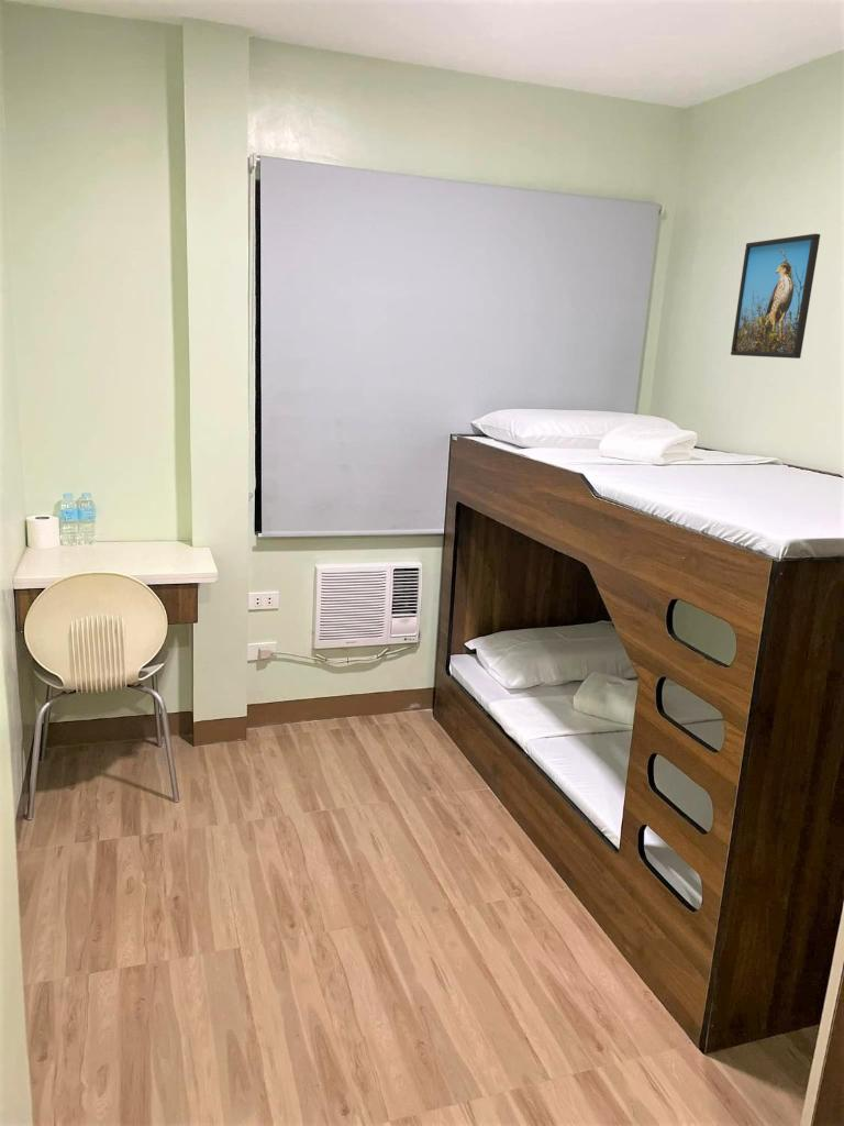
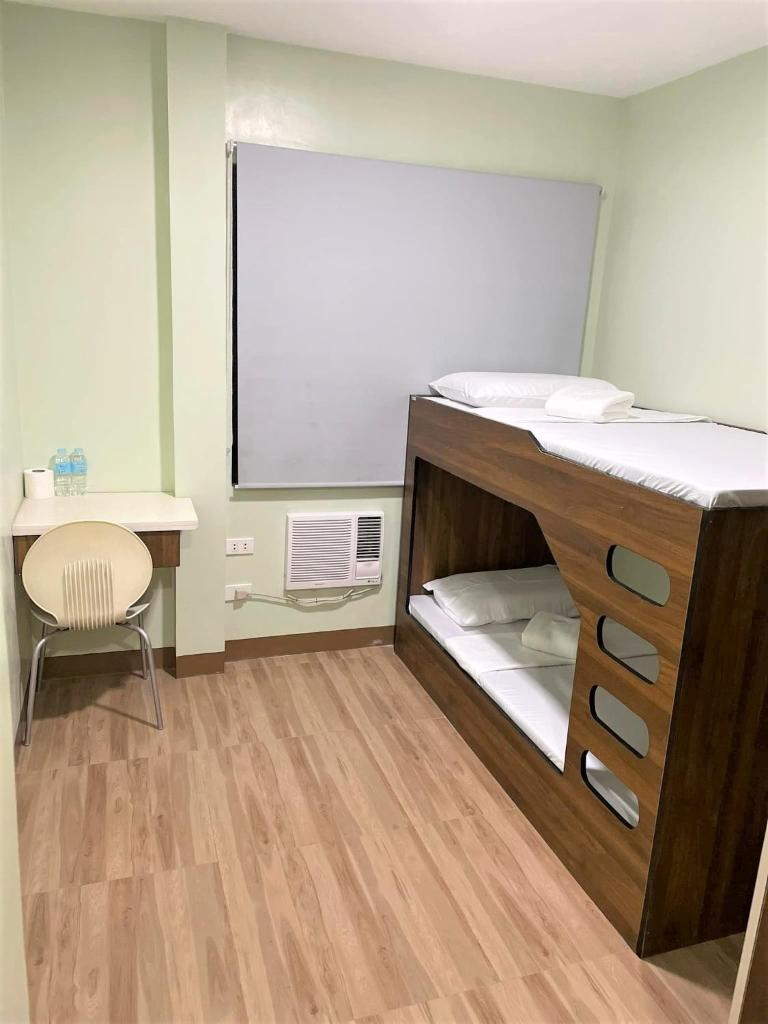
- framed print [730,233,821,360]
